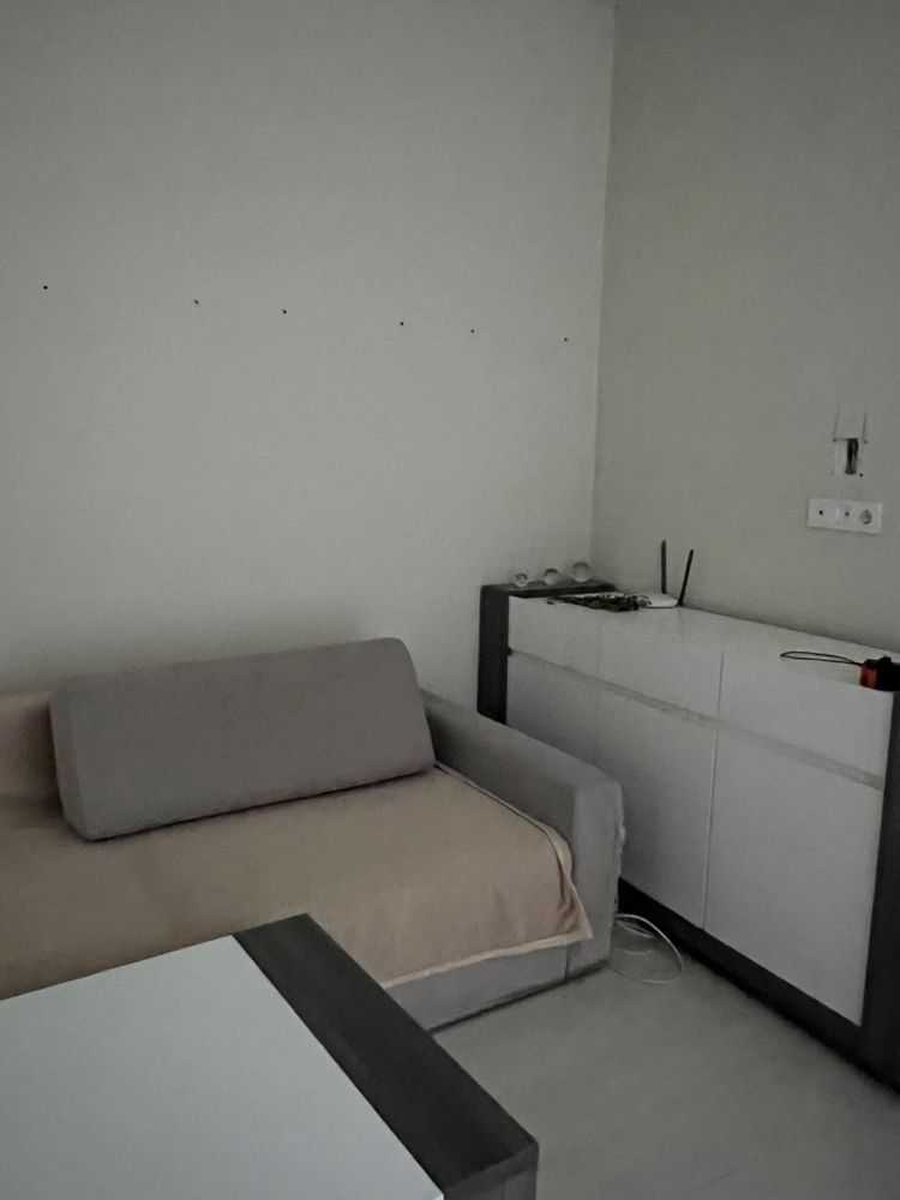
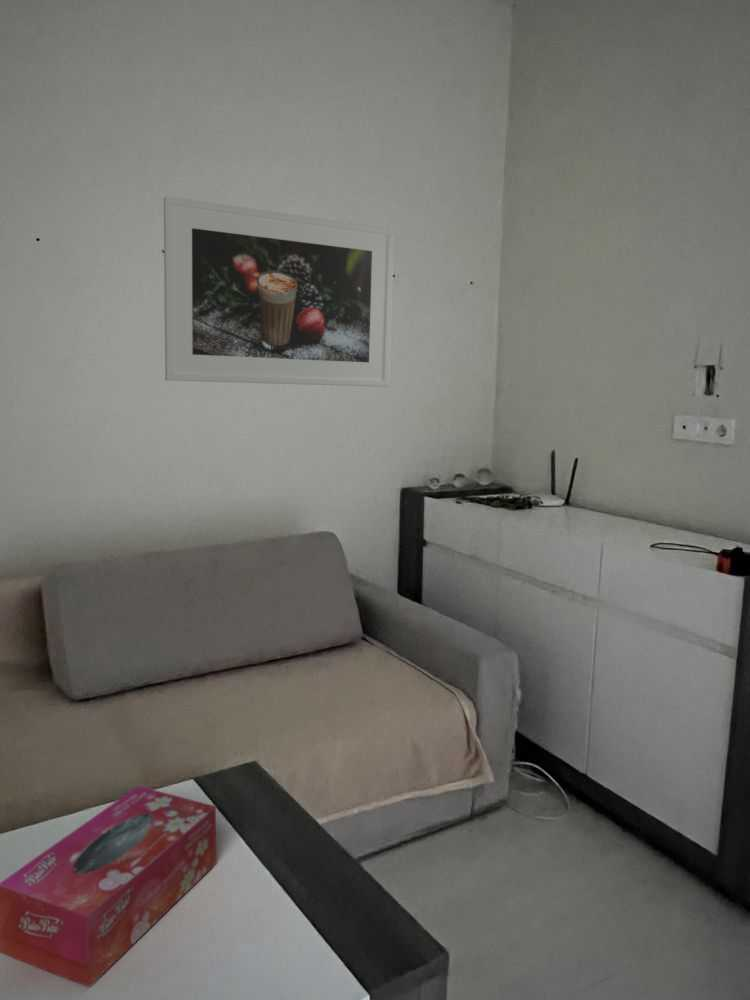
+ tissue box [0,785,217,988]
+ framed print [163,195,395,388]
